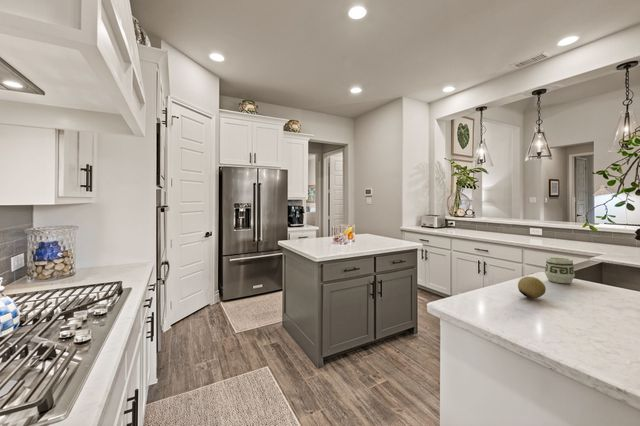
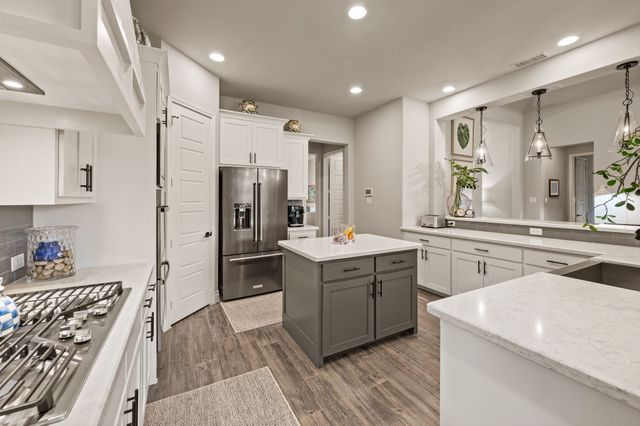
- cup [544,256,576,284]
- fruit [517,276,547,299]
